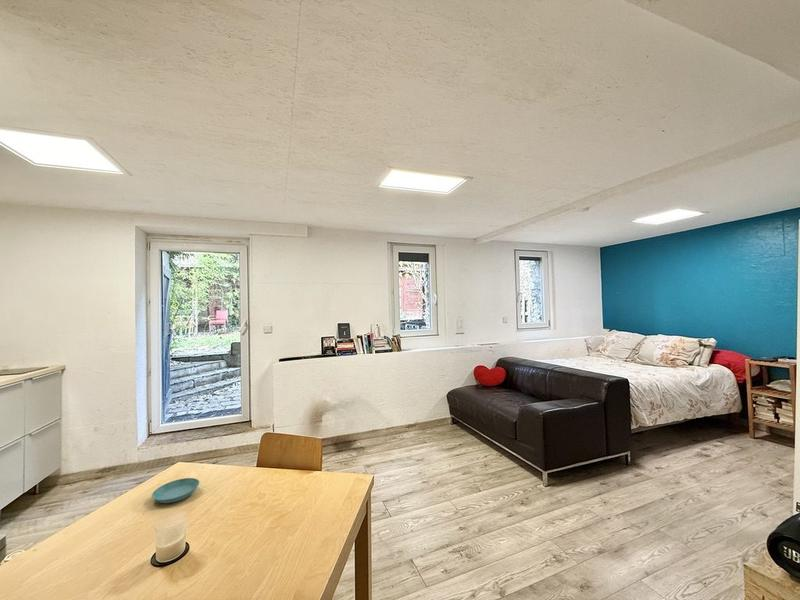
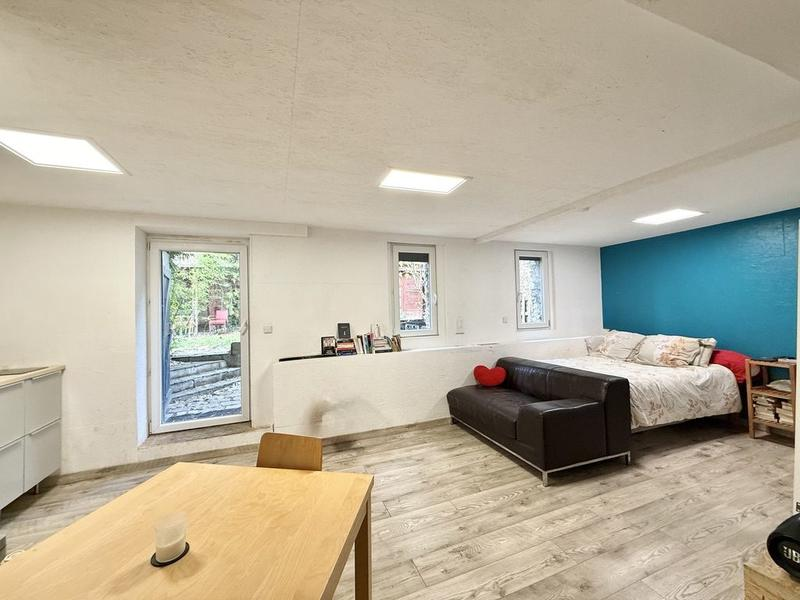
- saucer [151,477,200,504]
